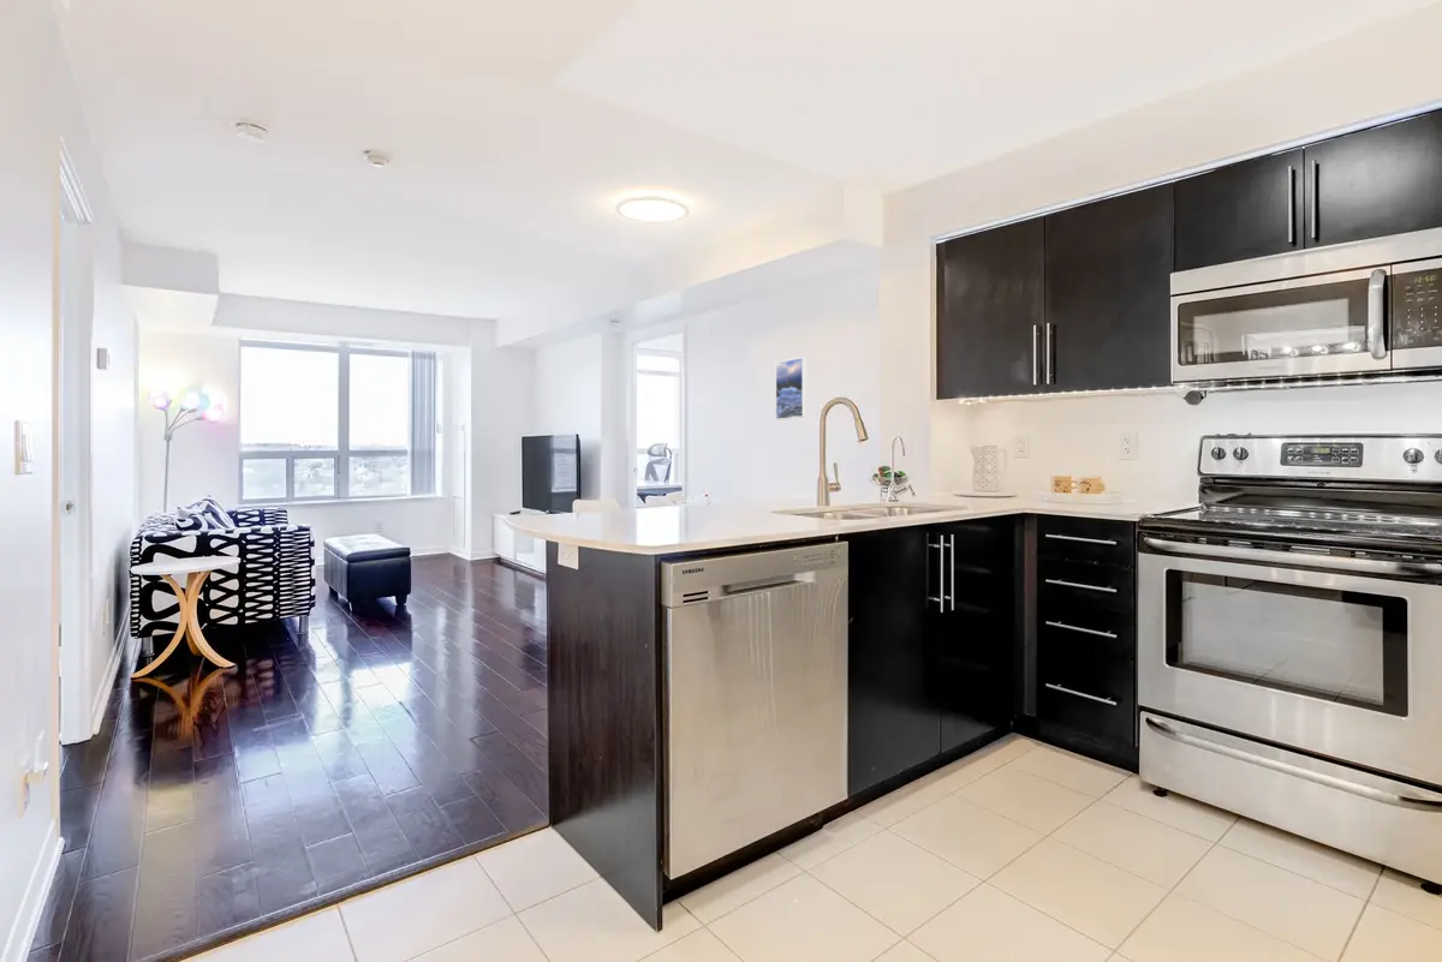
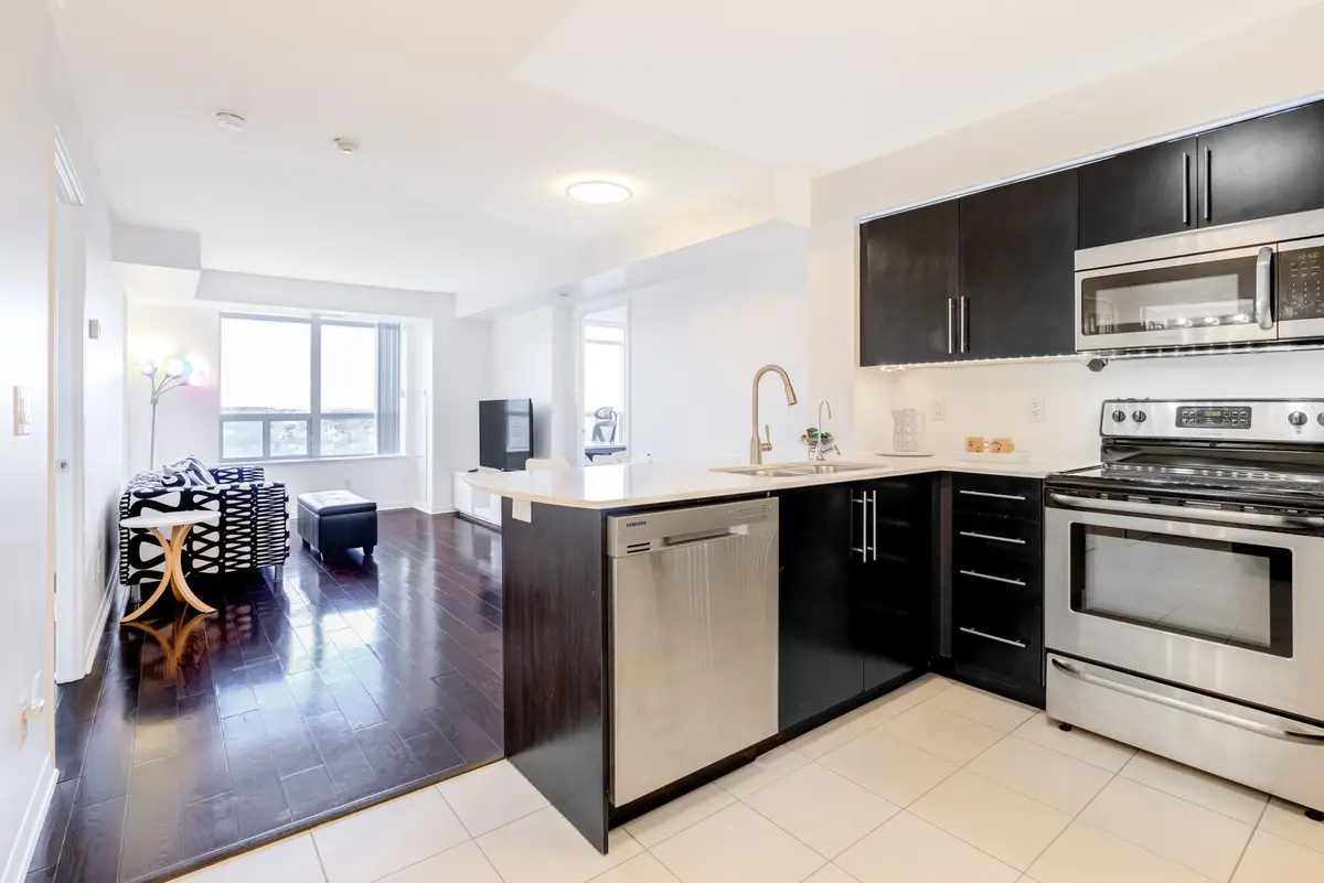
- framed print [774,357,808,422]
